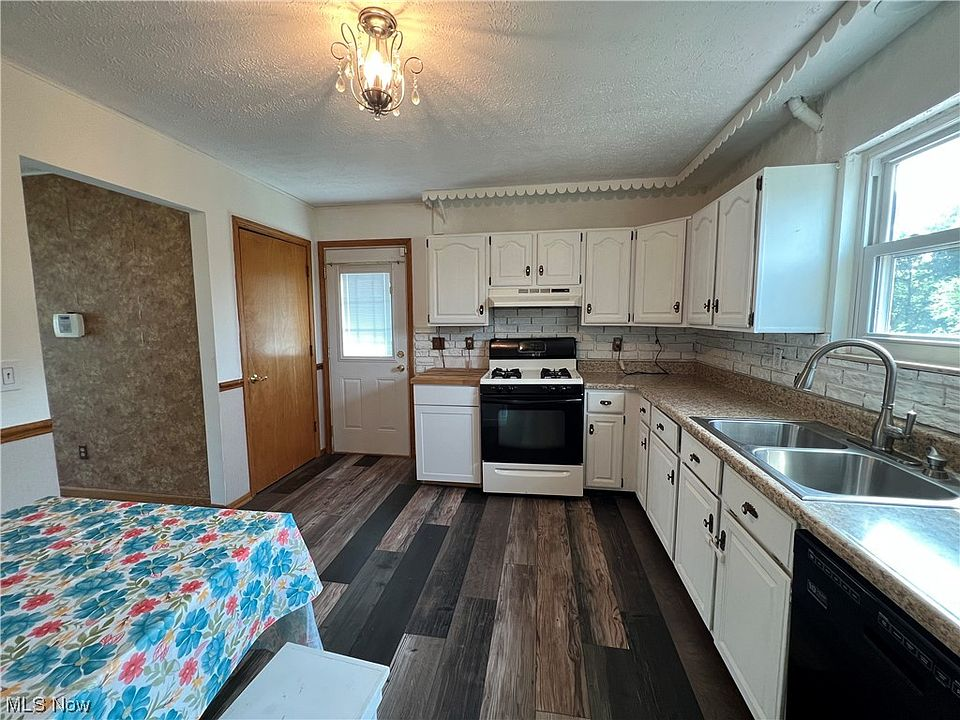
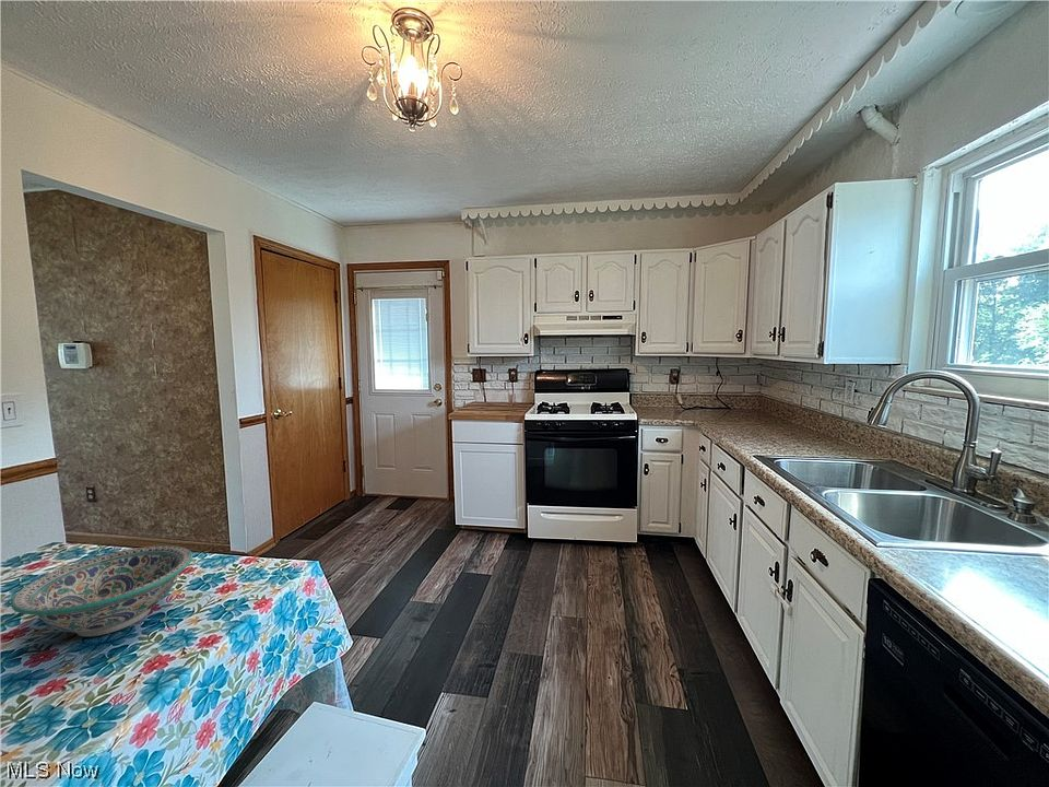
+ decorative bowl [10,544,193,638]
